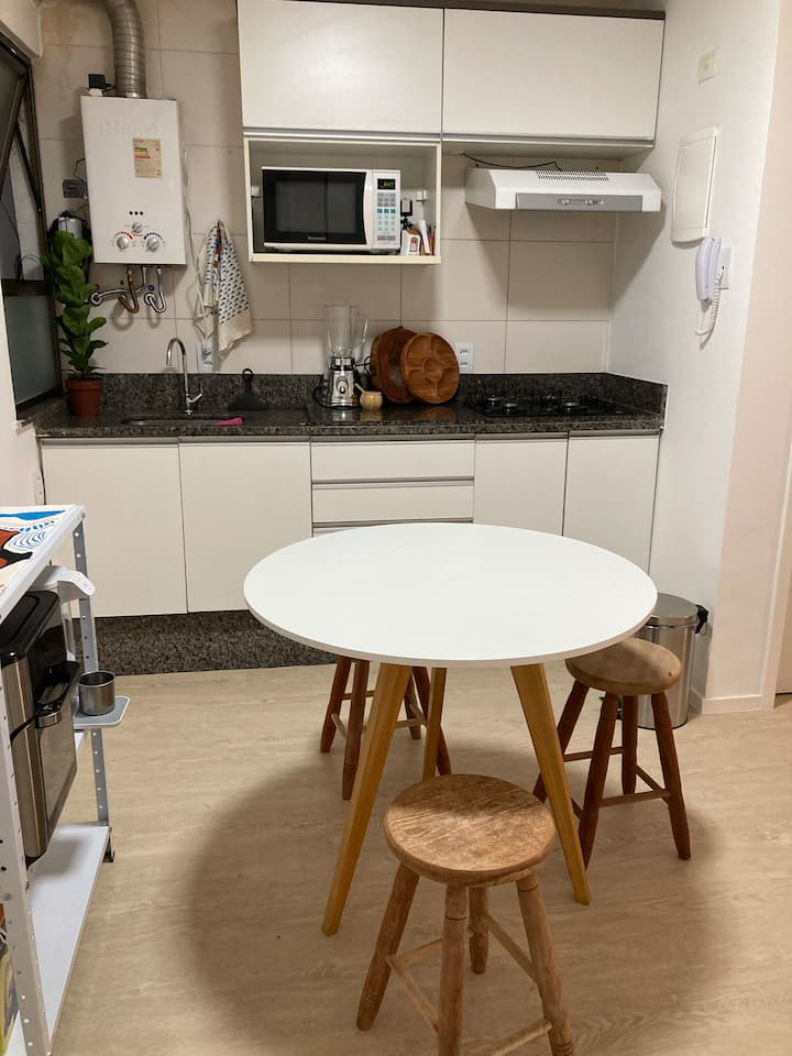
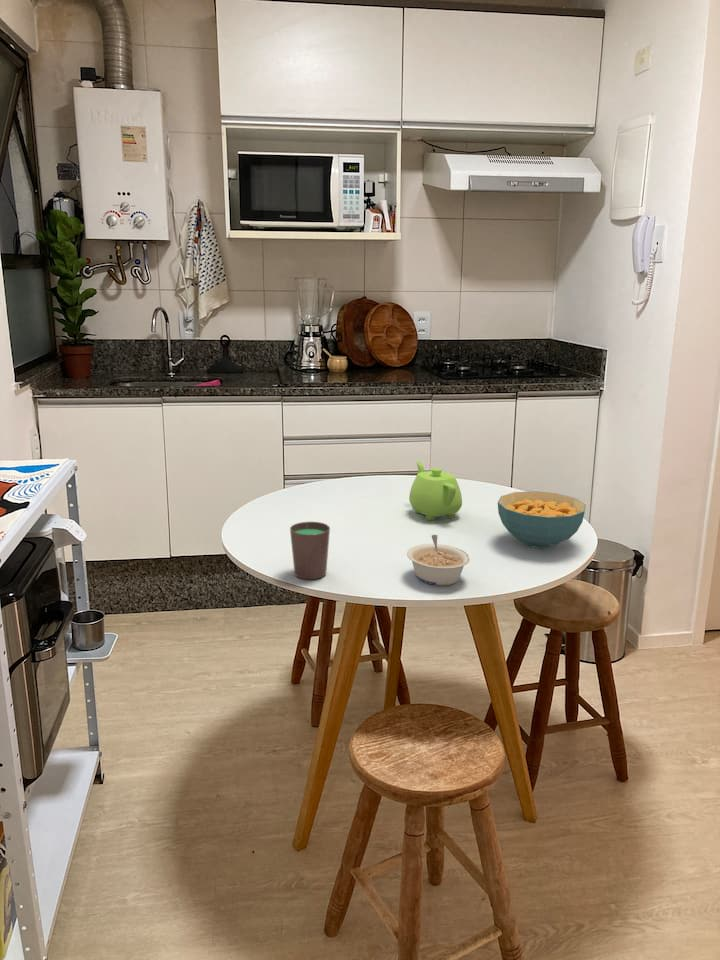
+ teapot [408,460,463,522]
+ legume [406,534,471,587]
+ cup [289,521,331,580]
+ cereal bowl [497,490,587,549]
